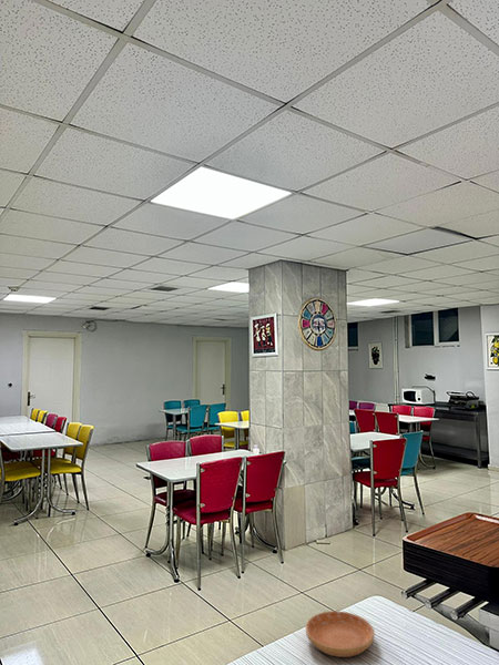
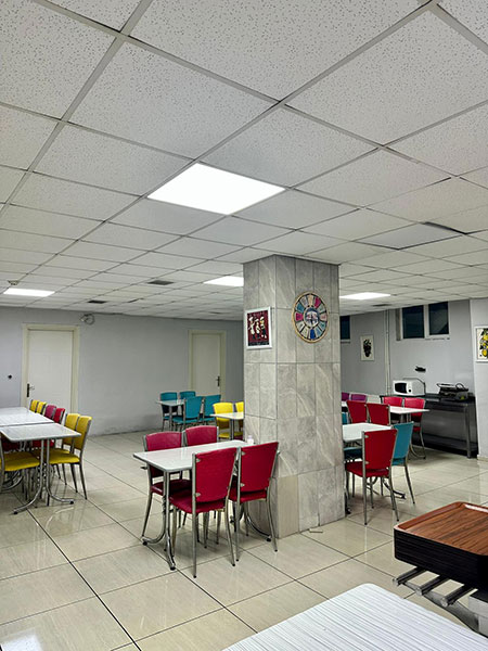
- saucer [305,610,376,658]
